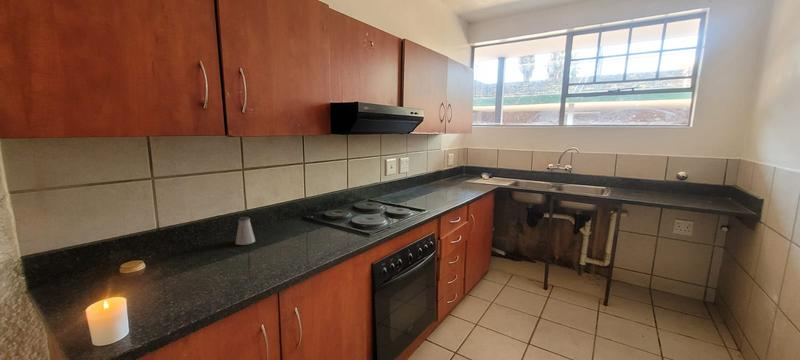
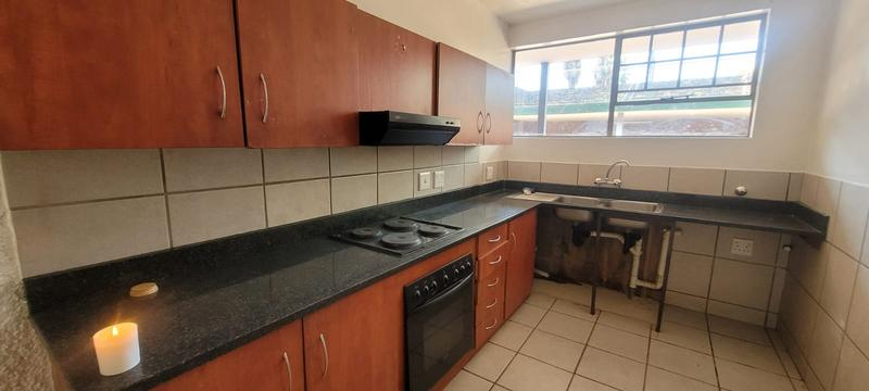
- saltshaker [234,216,256,246]
